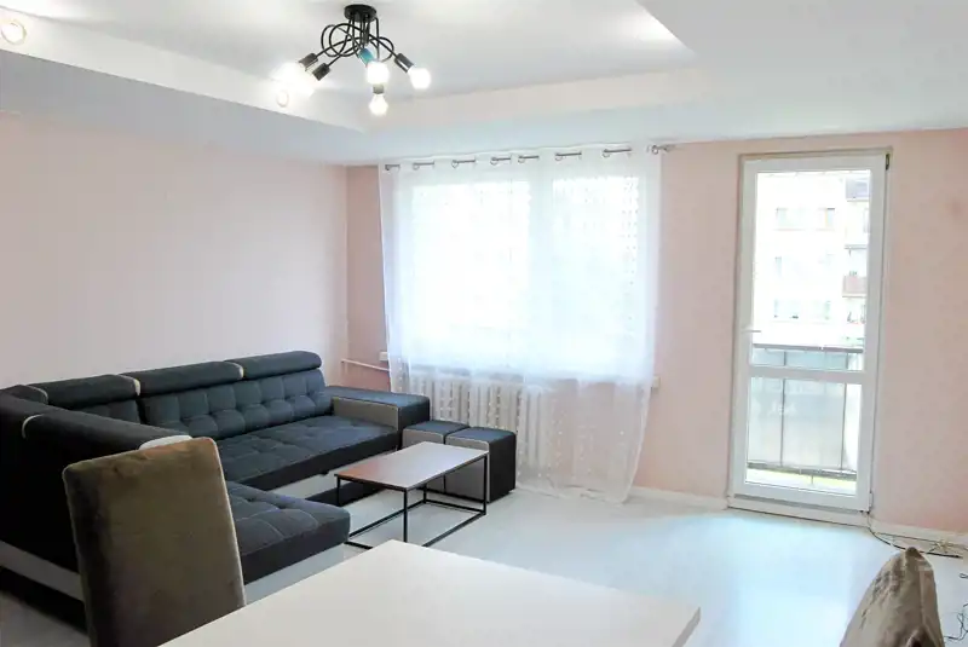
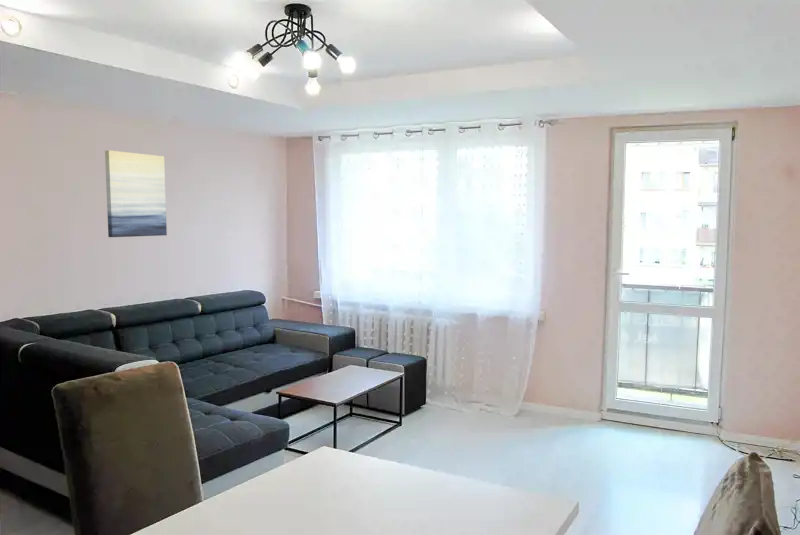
+ wall art [104,149,168,238]
